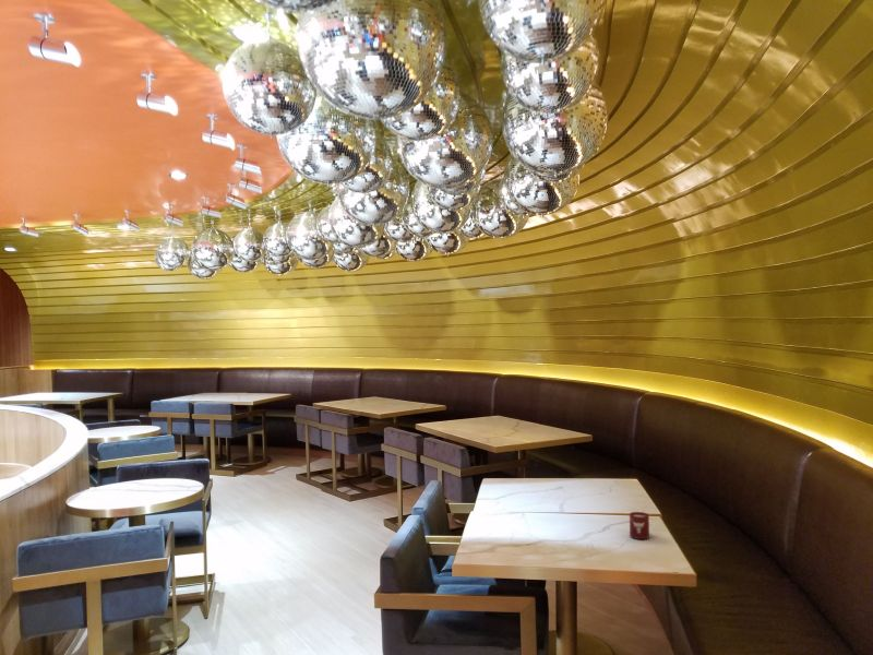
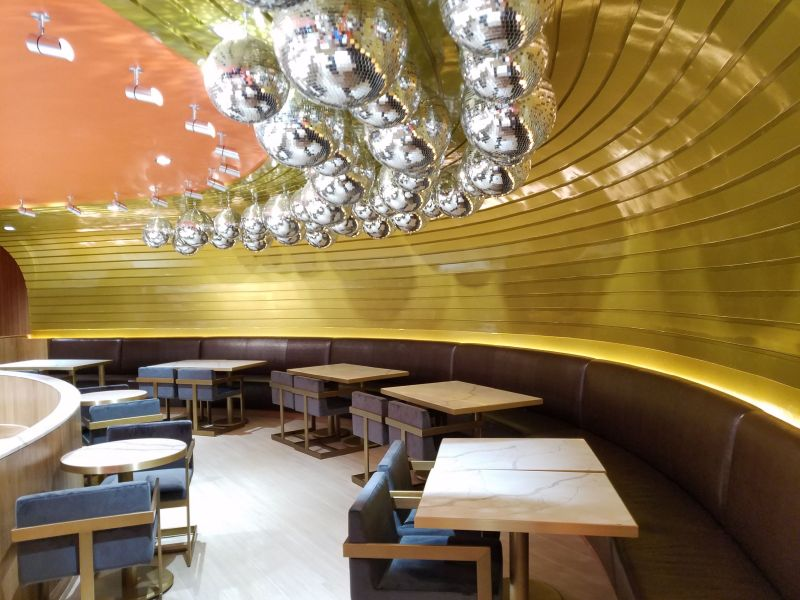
- cup [629,511,650,540]
